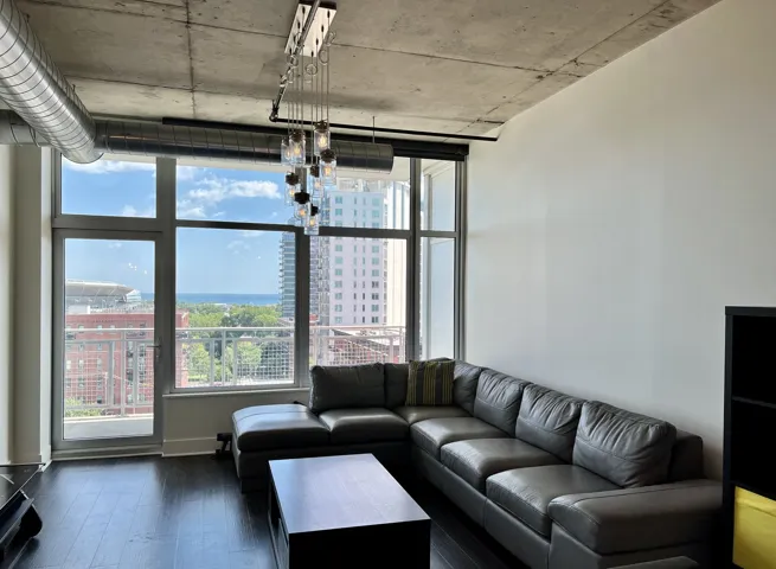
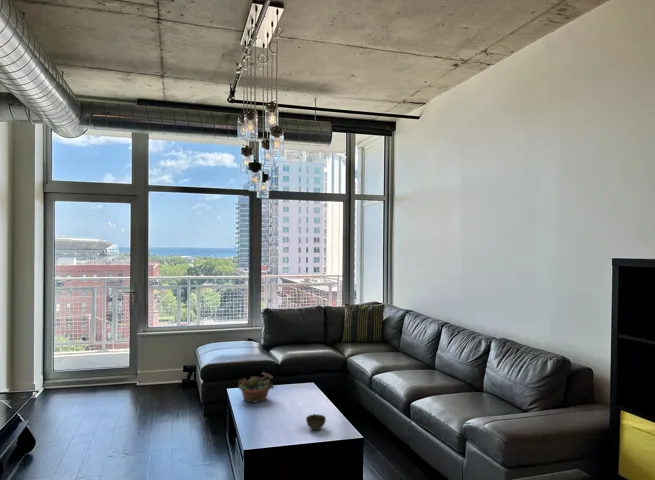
+ cup [305,413,327,431]
+ succulent planter [237,371,279,404]
